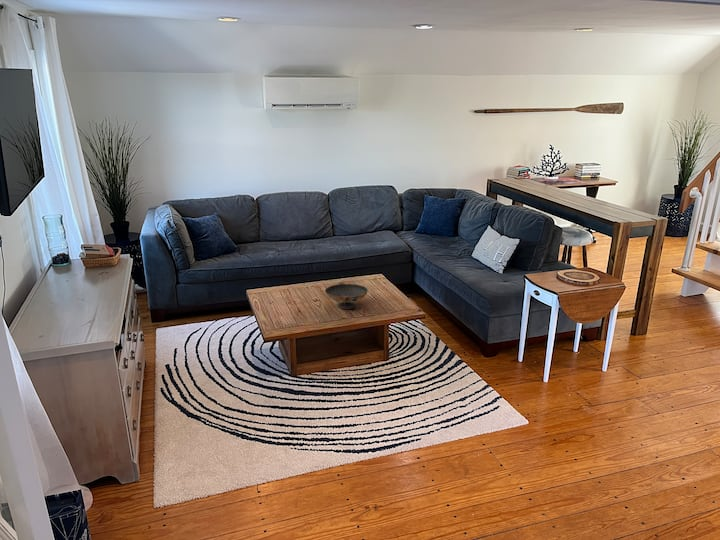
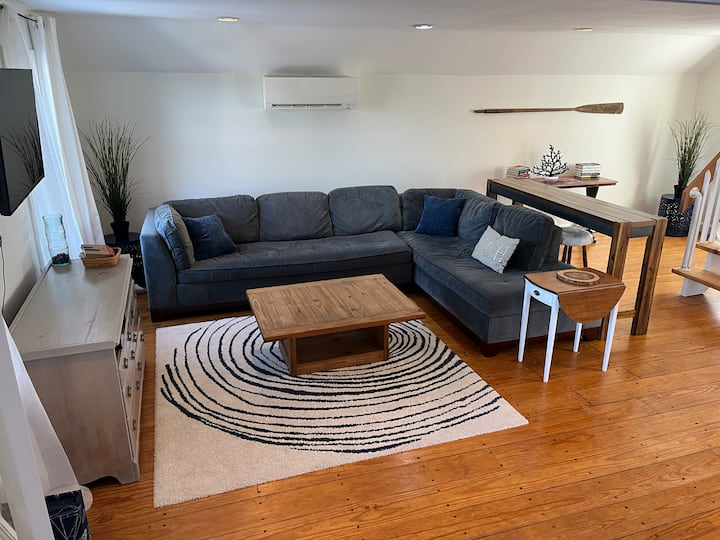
- decorative bowl [324,281,369,310]
